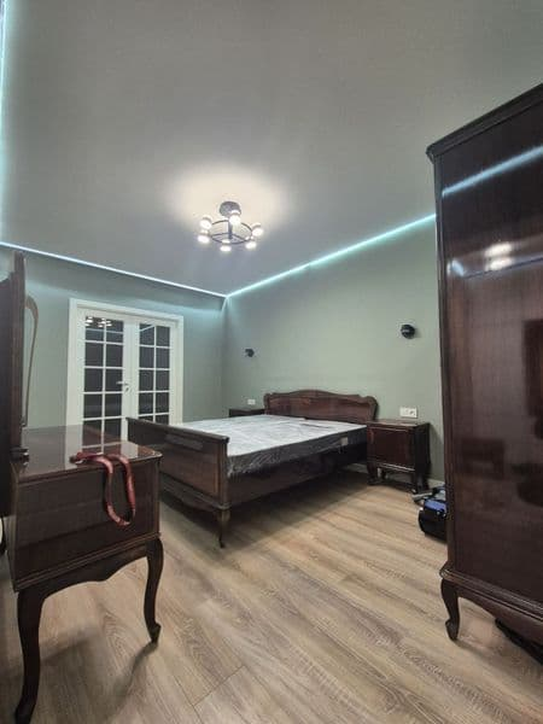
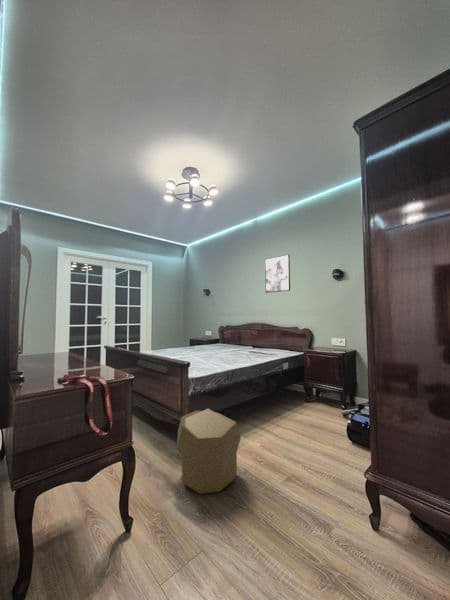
+ pouf [176,408,242,495]
+ wall art [264,254,291,294]
